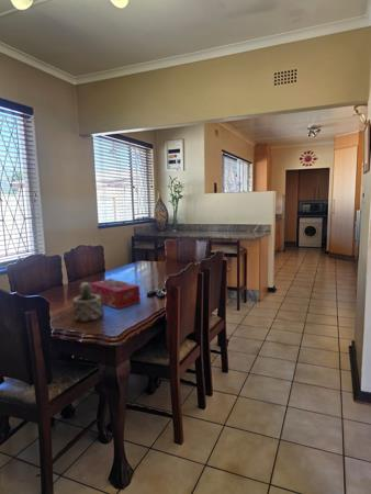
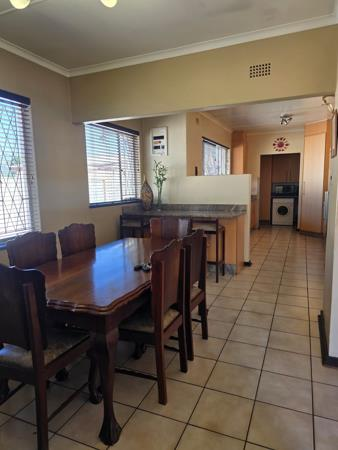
- tissue box [89,278,142,311]
- succulent plant [71,281,103,323]
